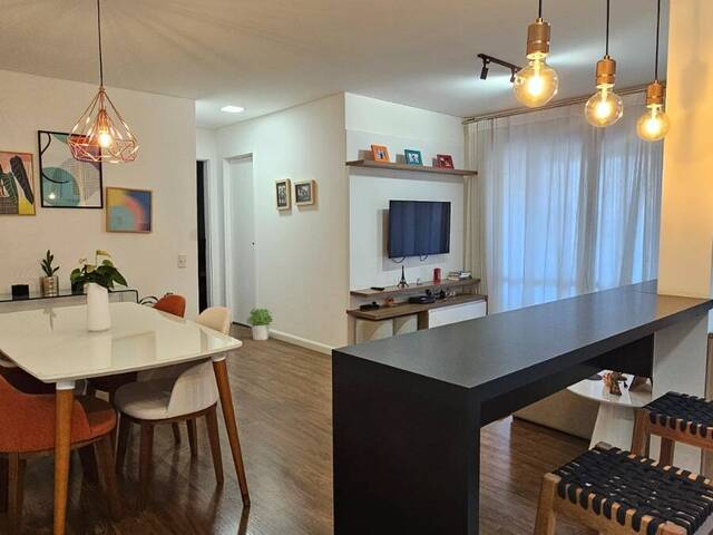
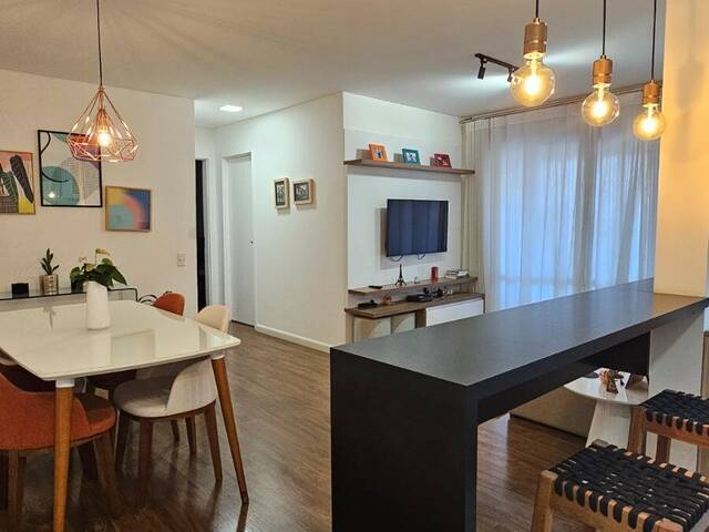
- potted plant [246,308,273,341]
